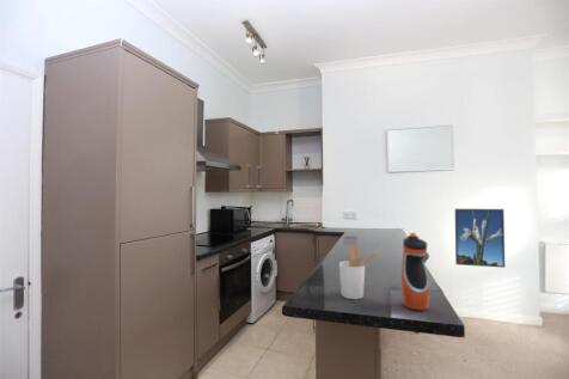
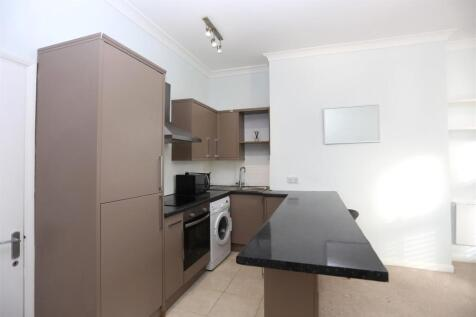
- water bottle [400,232,430,312]
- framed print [454,208,506,269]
- utensil holder [338,245,380,300]
